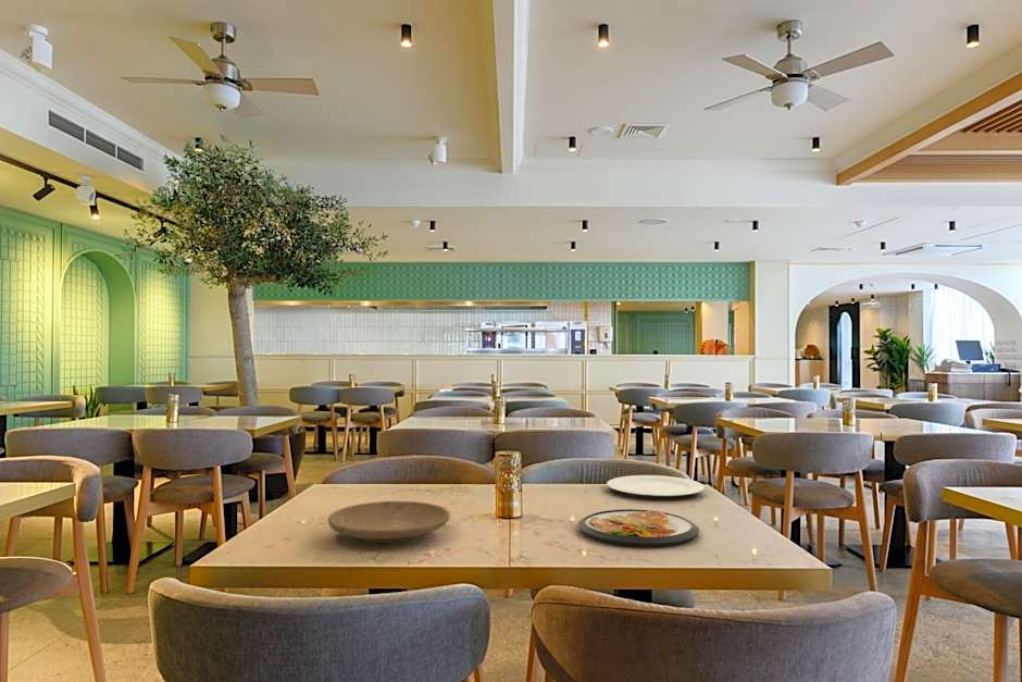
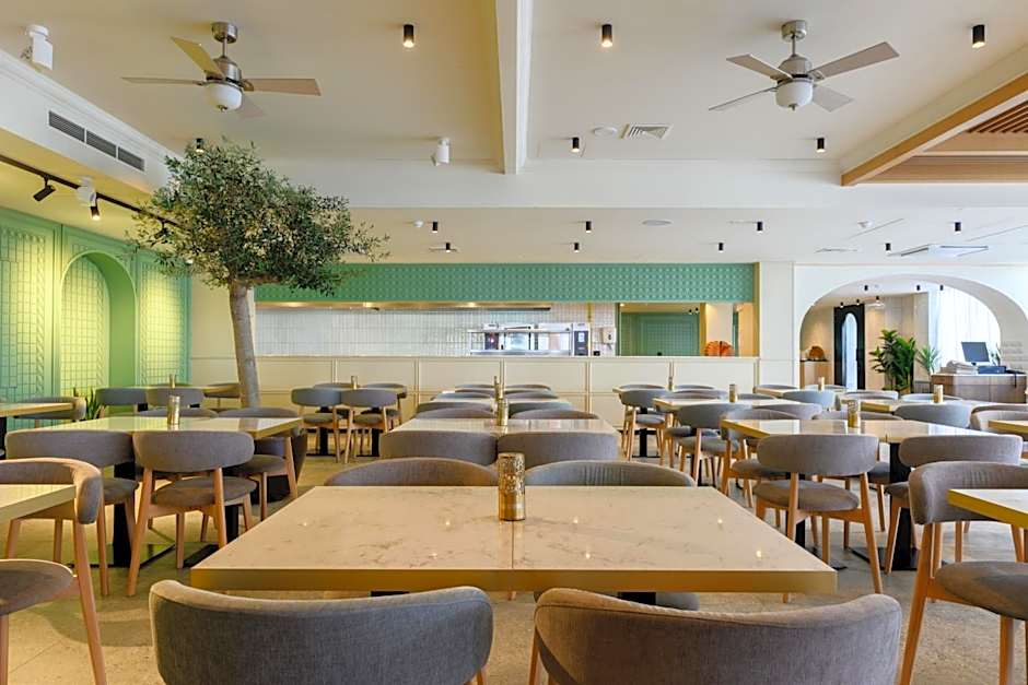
- plate [606,474,706,499]
- plate [326,500,451,544]
- dish [577,508,700,547]
